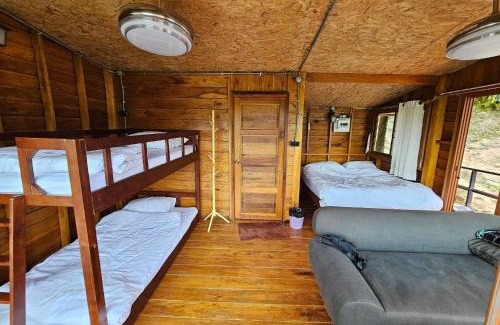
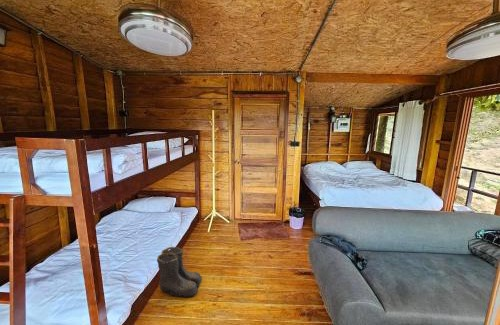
+ boots [156,246,203,298]
